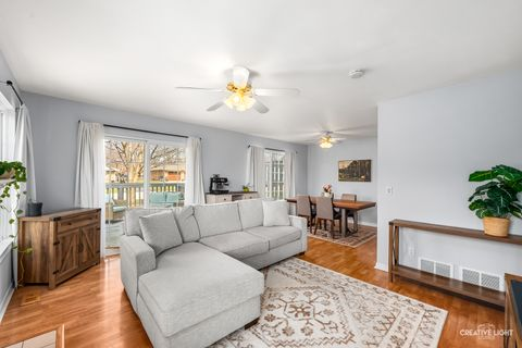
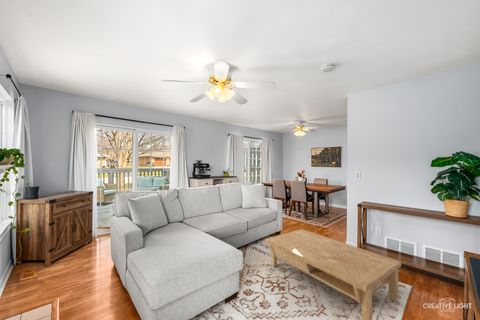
+ coffee table [264,228,402,320]
